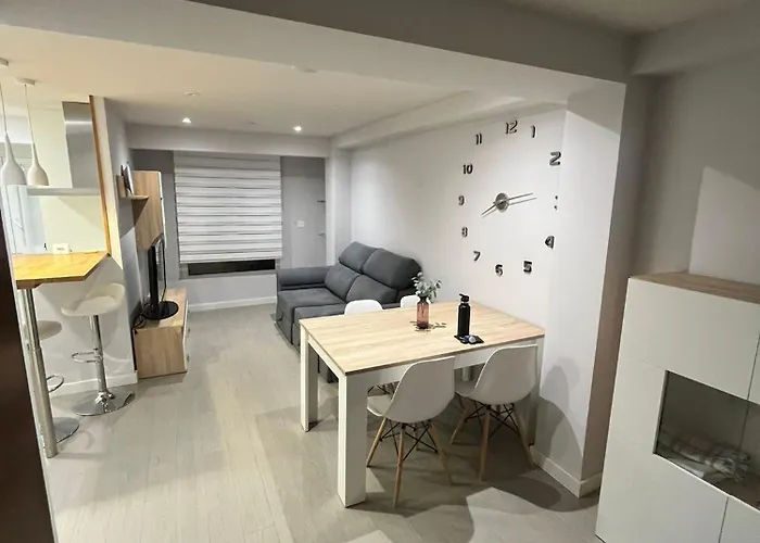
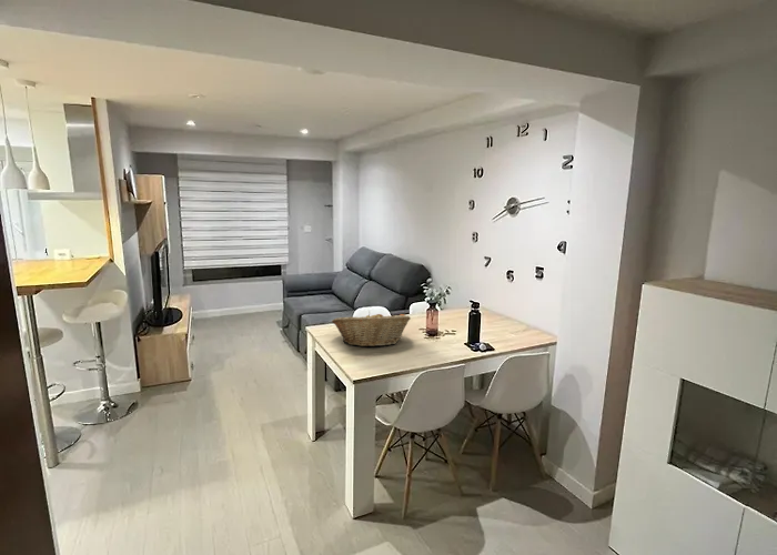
+ fruit basket [331,310,412,347]
